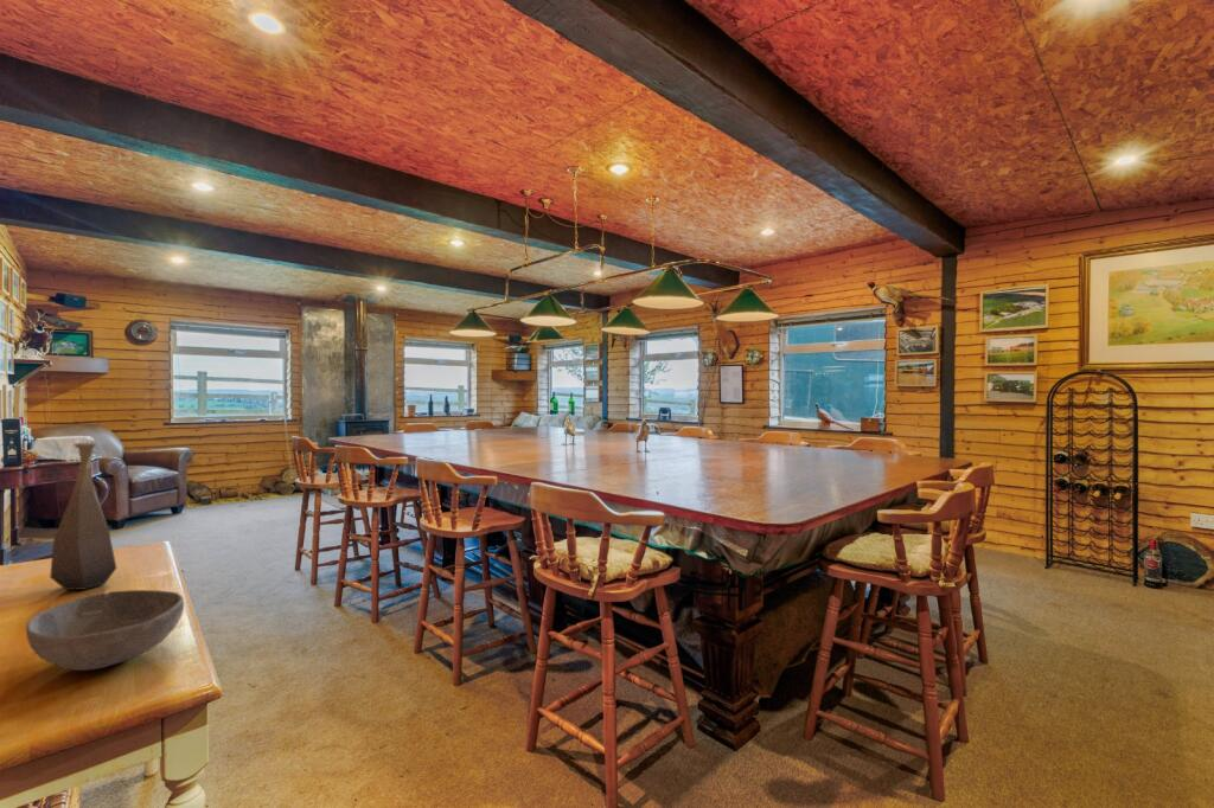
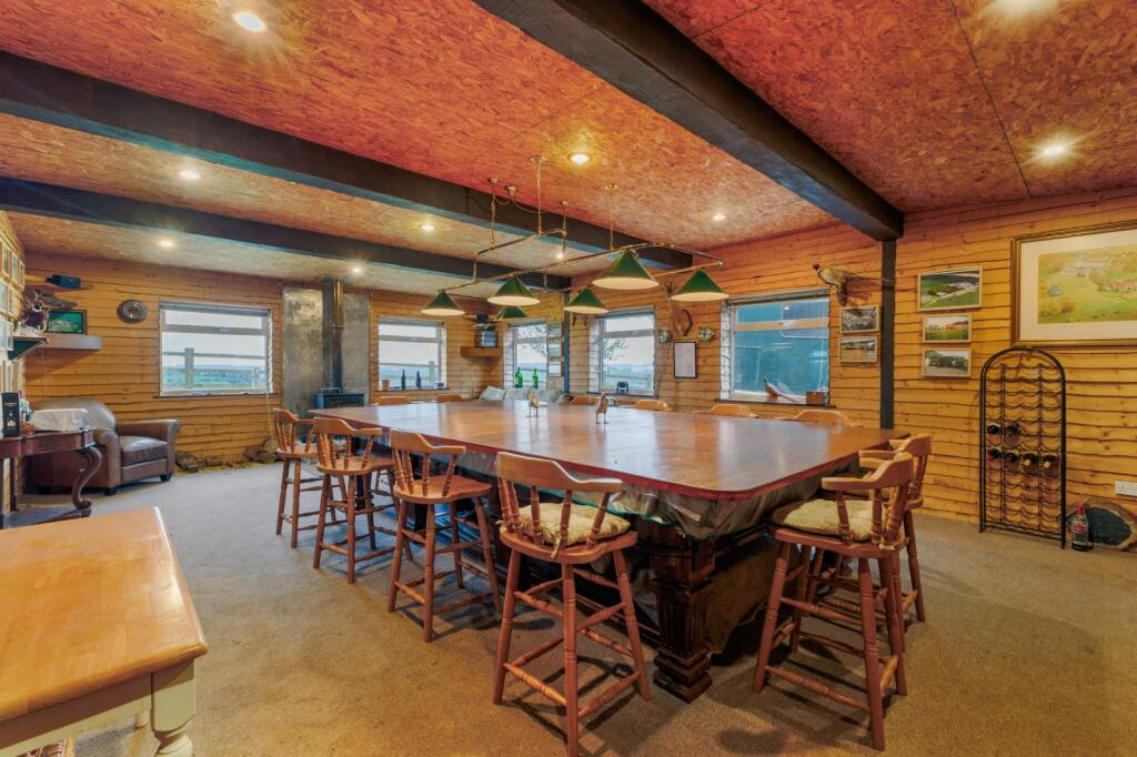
- bowl [25,589,185,672]
- bottle [49,442,117,591]
